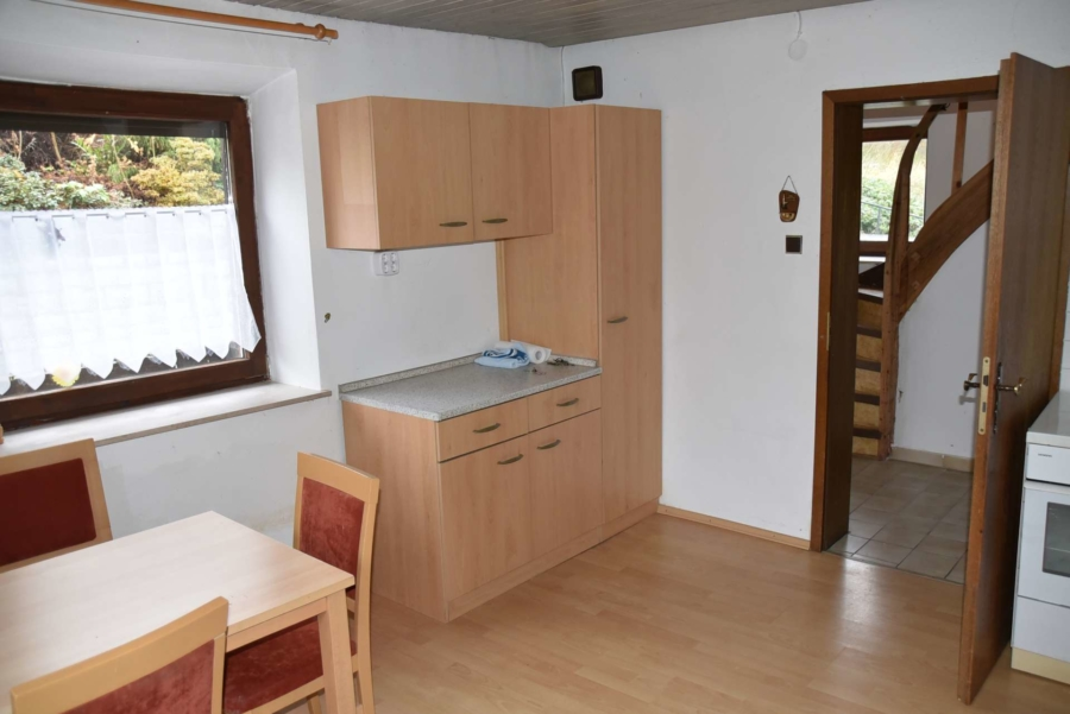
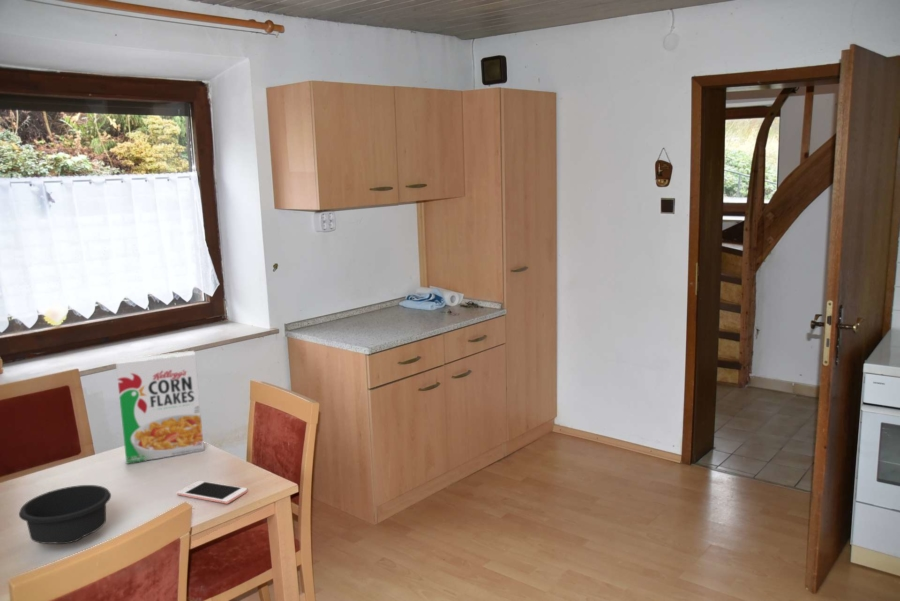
+ cereal box [115,350,205,465]
+ bowl [18,484,112,545]
+ cell phone [176,480,248,505]
